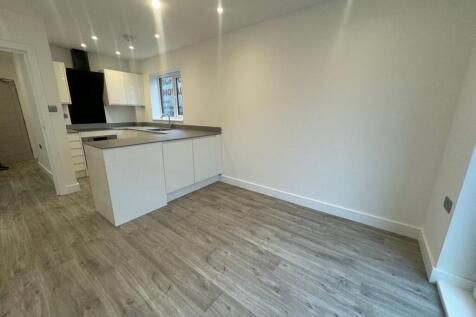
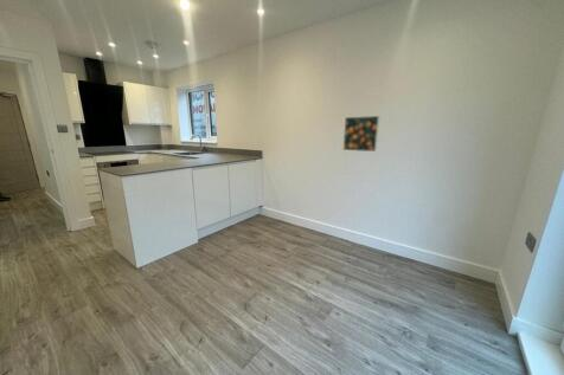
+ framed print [341,115,380,153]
